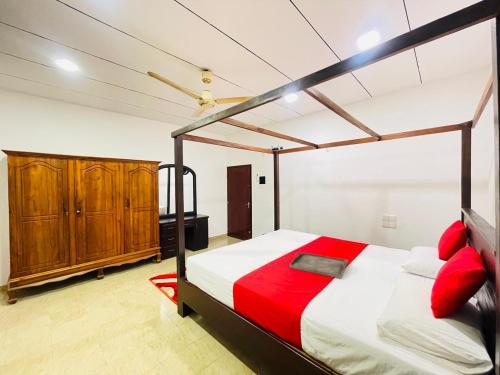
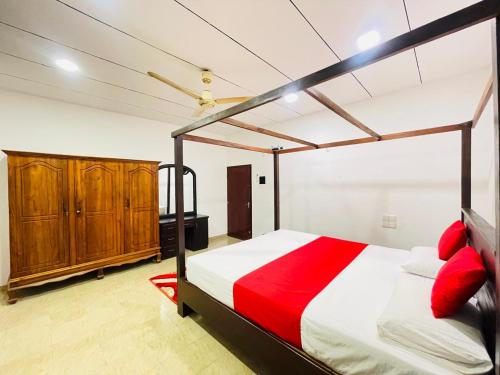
- serving tray [289,251,349,279]
